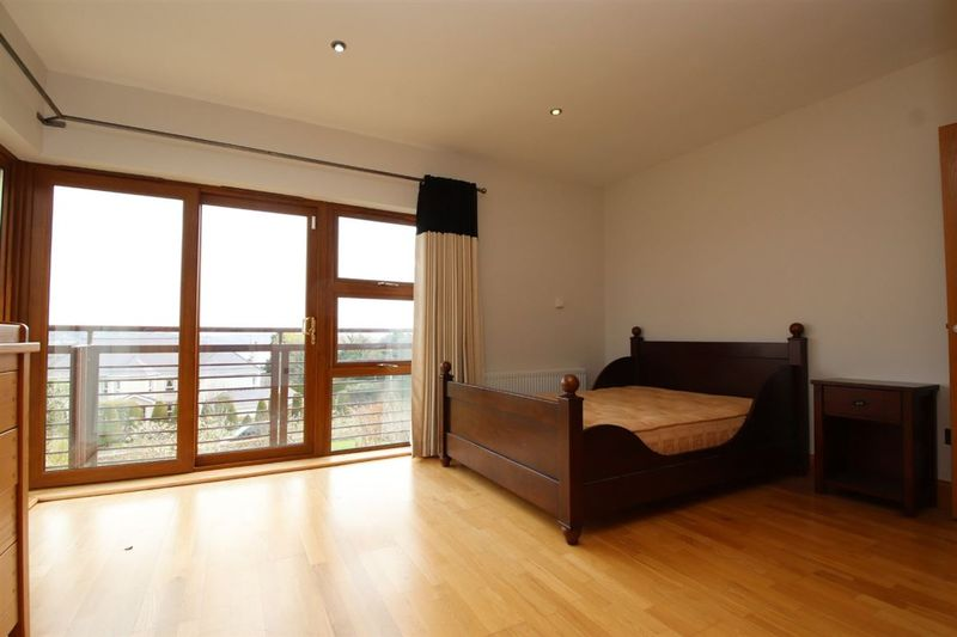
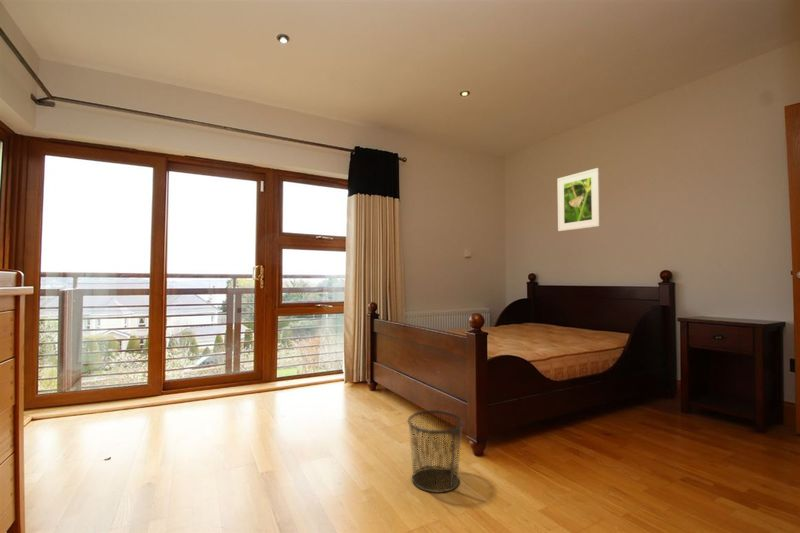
+ waste bin [407,409,464,494]
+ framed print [556,167,601,232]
